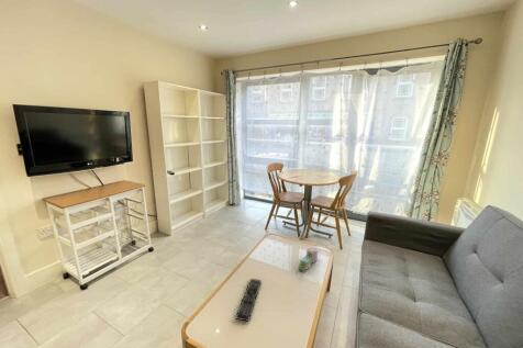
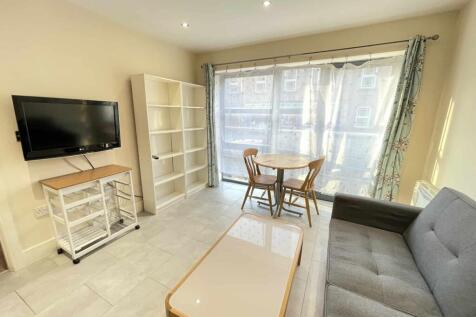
- remote control [234,278,263,323]
- book [297,247,319,272]
